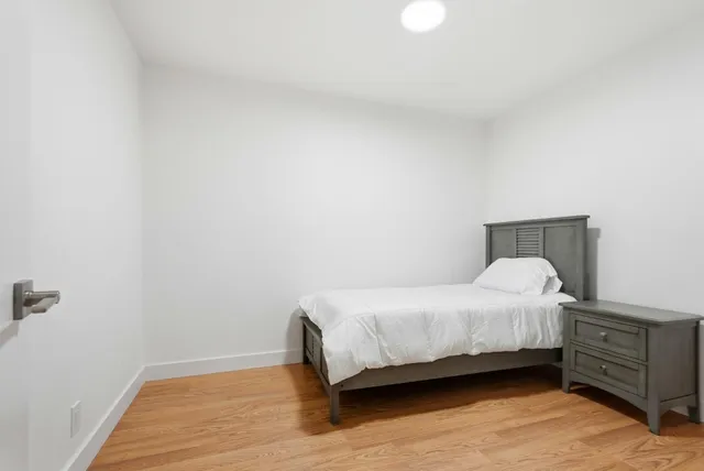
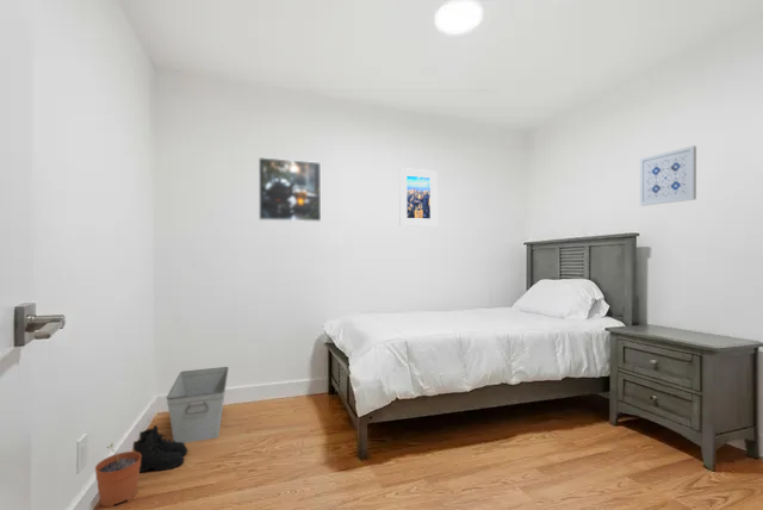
+ wall art [639,144,697,207]
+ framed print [398,167,438,226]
+ storage bin [166,366,230,443]
+ boots [131,424,190,473]
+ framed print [258,156,322,223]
+ plant pot [94,442,141,508]
